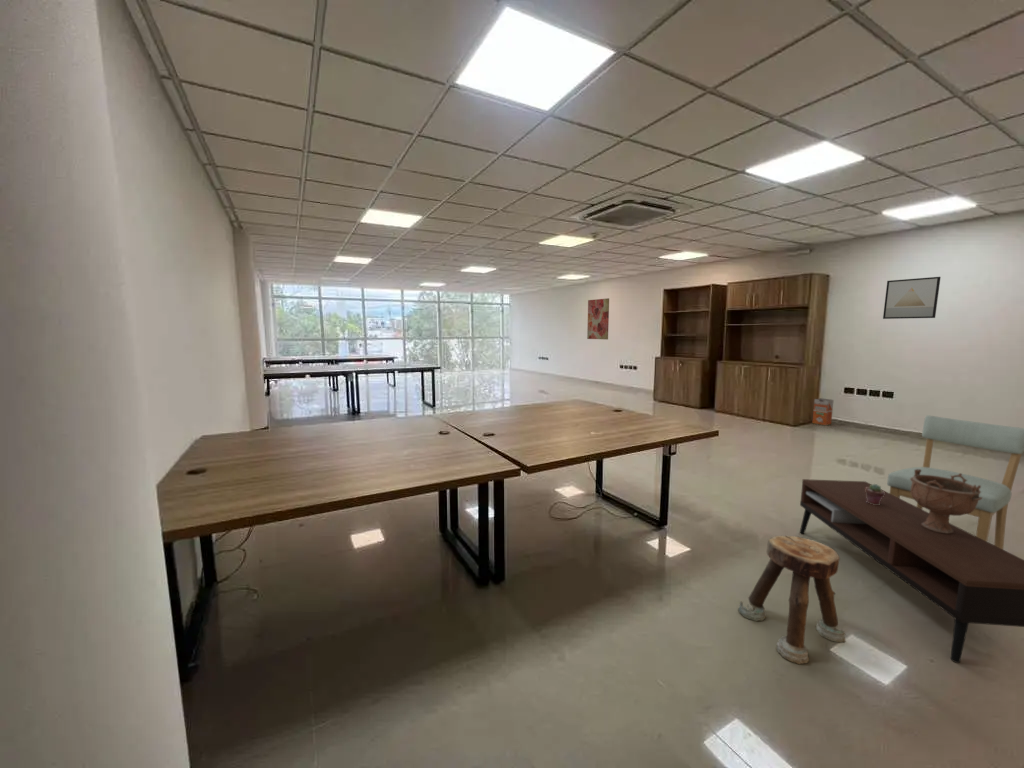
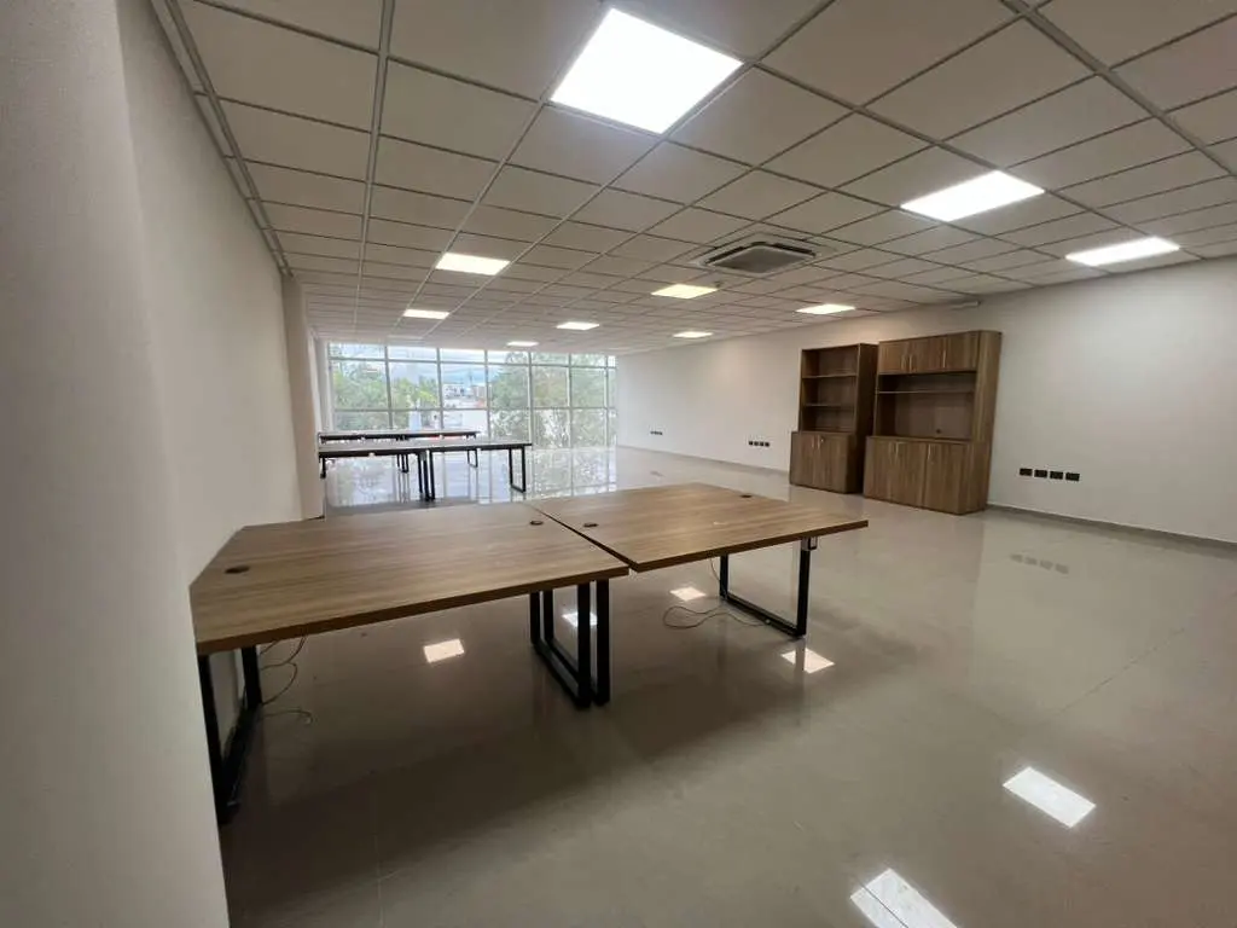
- potted succulent [865,483,885,505]
- wall art [586,297,610,341]
- chair [886,415,1024,550]
- stool [737,535,847,665]
- waste bin [811,397,835,427]
- coffee table [799,478,1024,664]
- decorative bowl [910,469,982,534]
- wall art [882,276,942,320]
